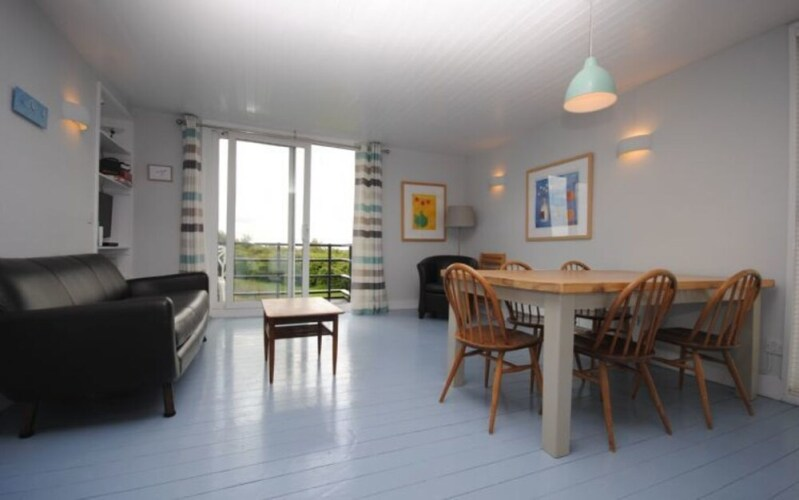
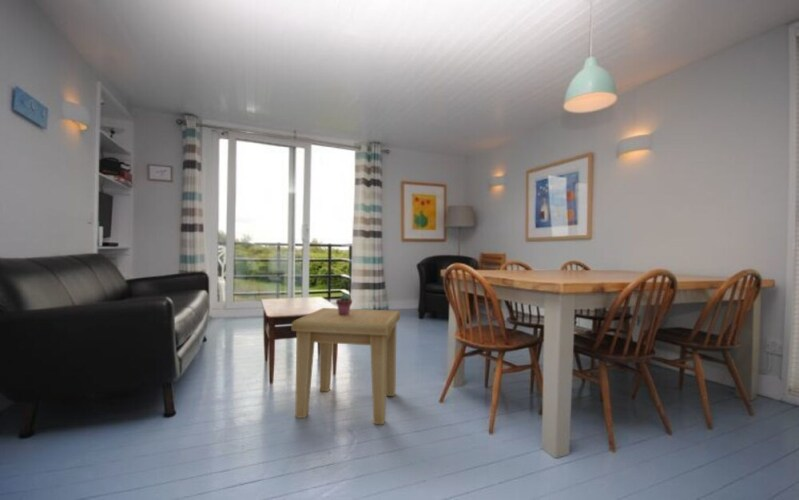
+ side table [291,307,401,426]
+ potted succulent [335,293,353,316]
